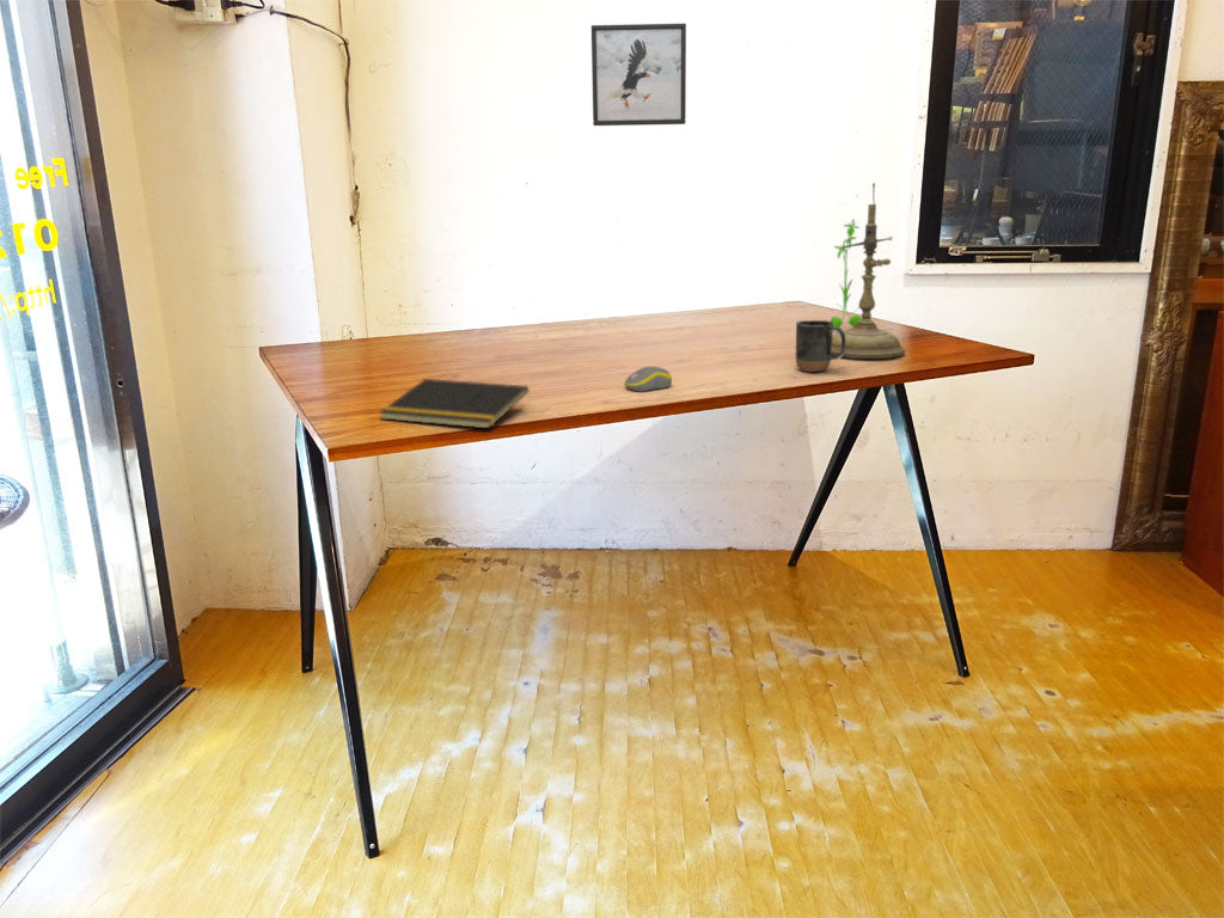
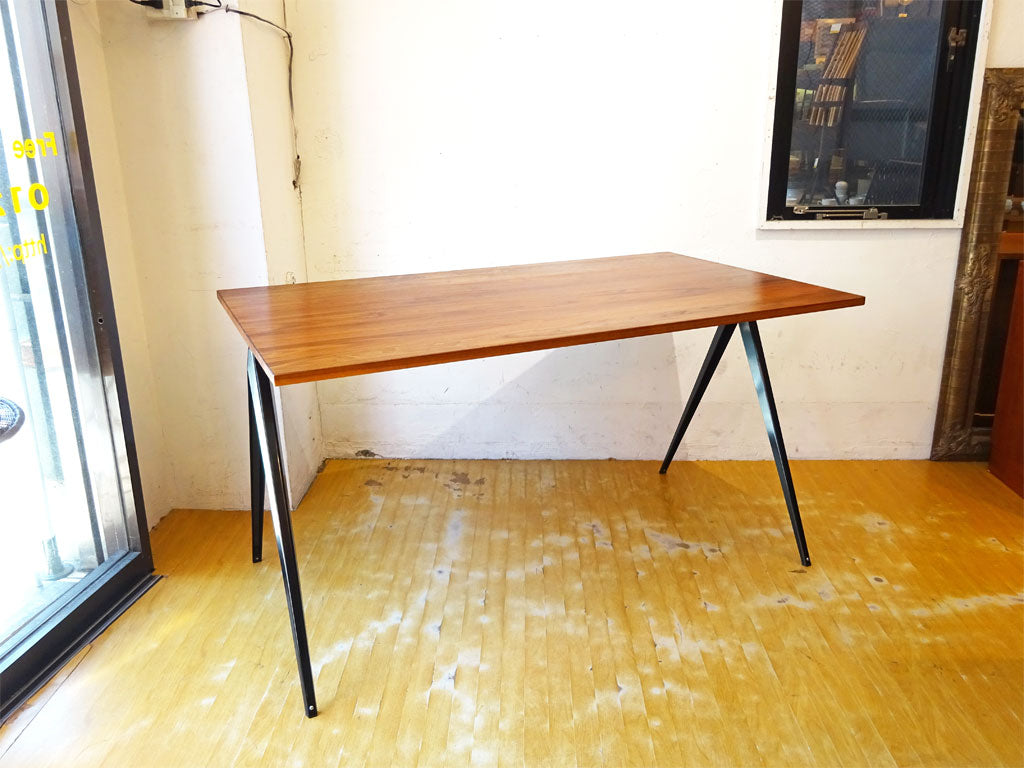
- mug [795,318,845,373]
- lamp base [831,182,906,360]
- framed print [590,23,687,127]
- plant [828,218,862,328]
- computer mouse [624,366,673,392]
- notepad [378,378,530,429]
